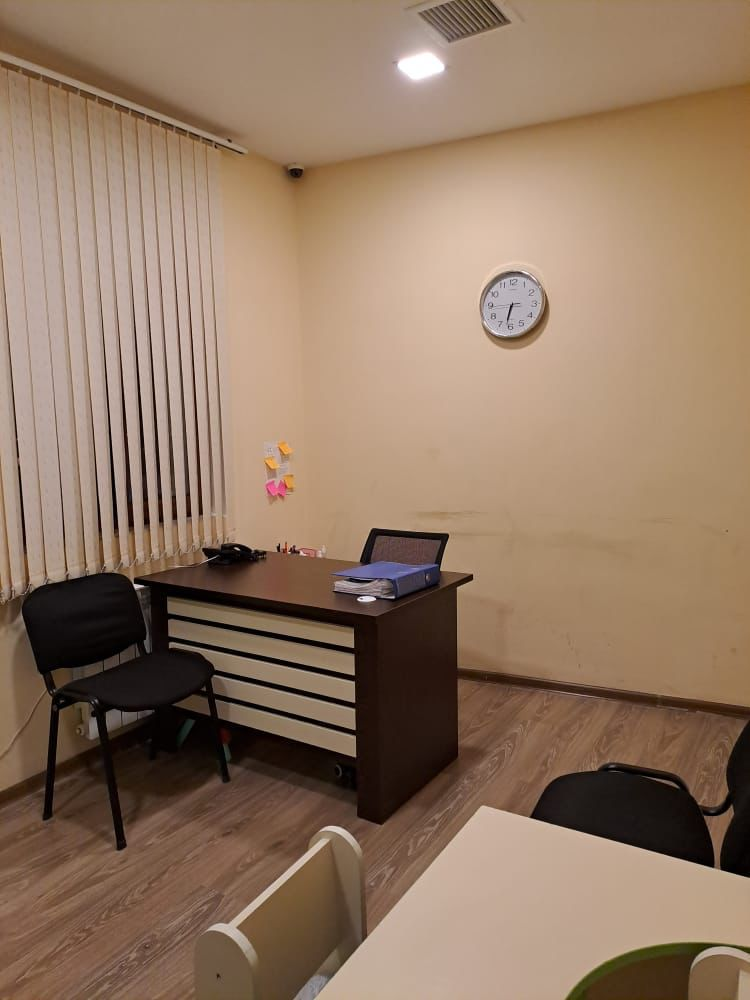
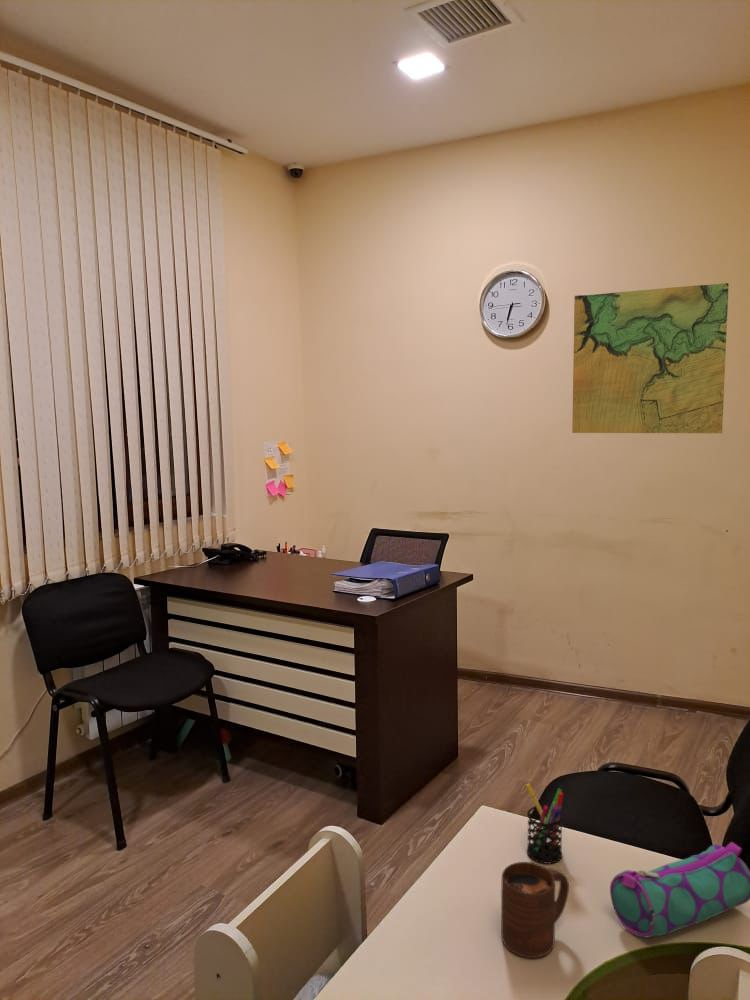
+ pencil case [609,841,750,938]
+ map [571,282,730,434]
+ pen holder [525,783,564,865]
+ cup [500,861,570,959]
